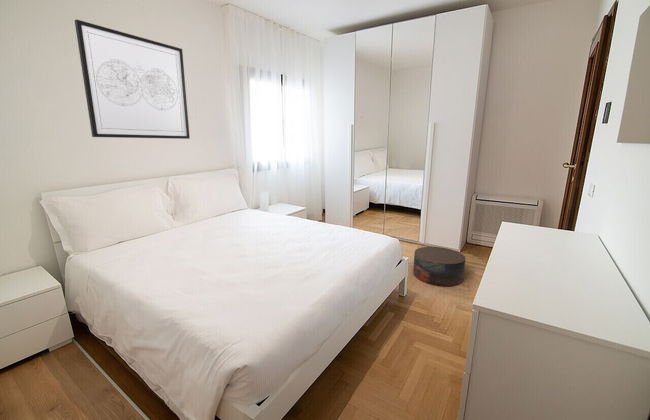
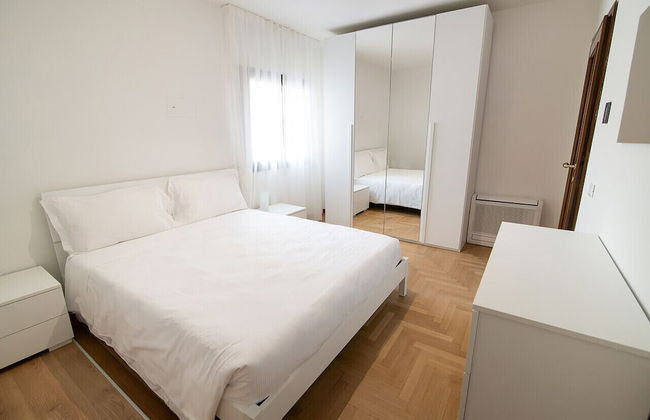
- wall art [74,18,191,140]
- stool [412,246,467,287]
